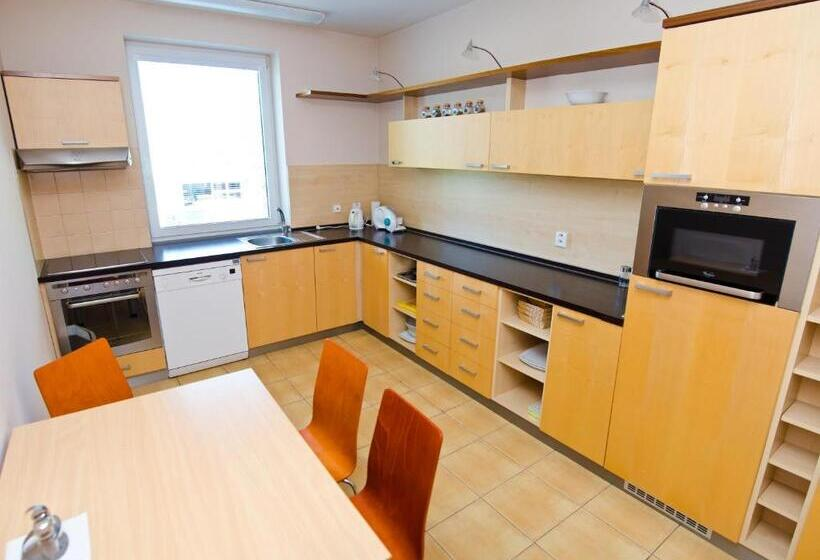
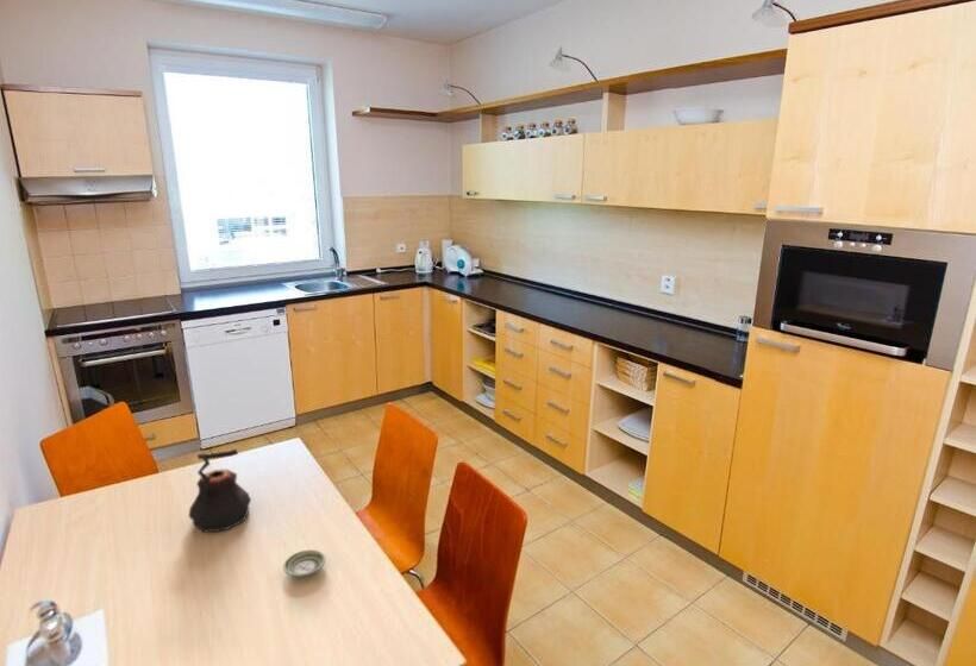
+ teapot [188,448,252,533]
+ saucer [282,548,326,578]
